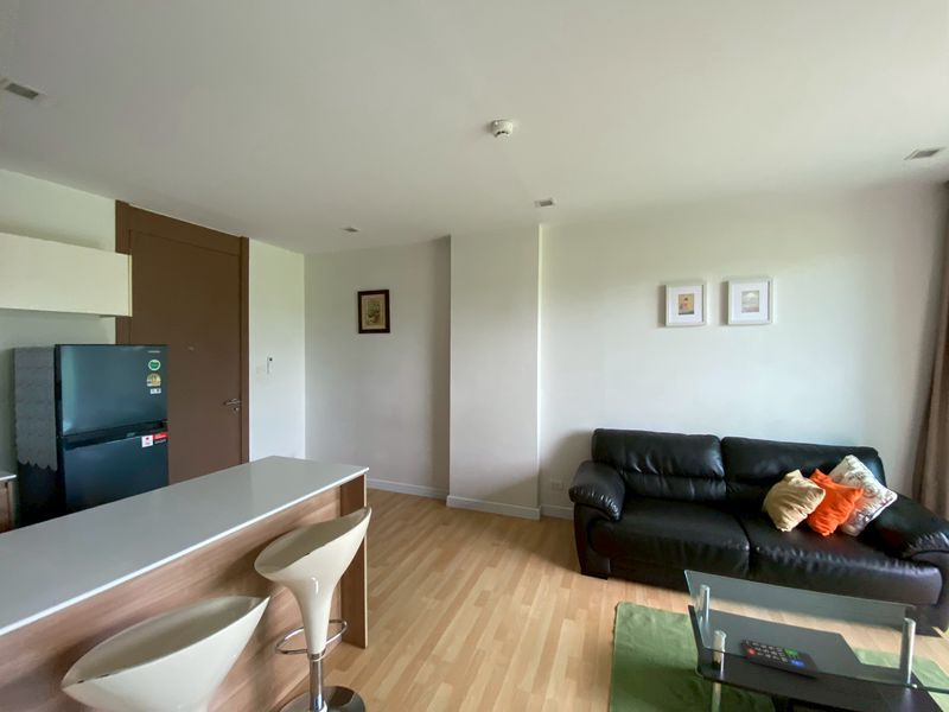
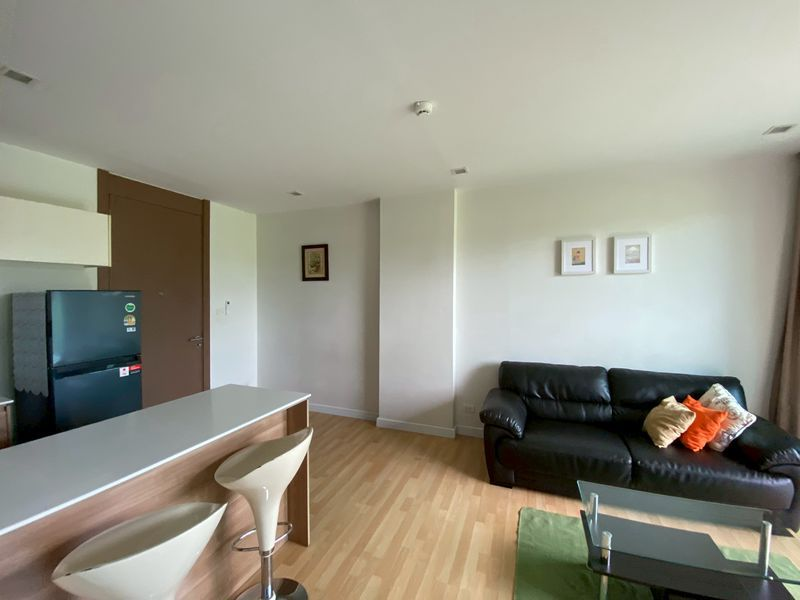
- remote control [741,638,821,679]
